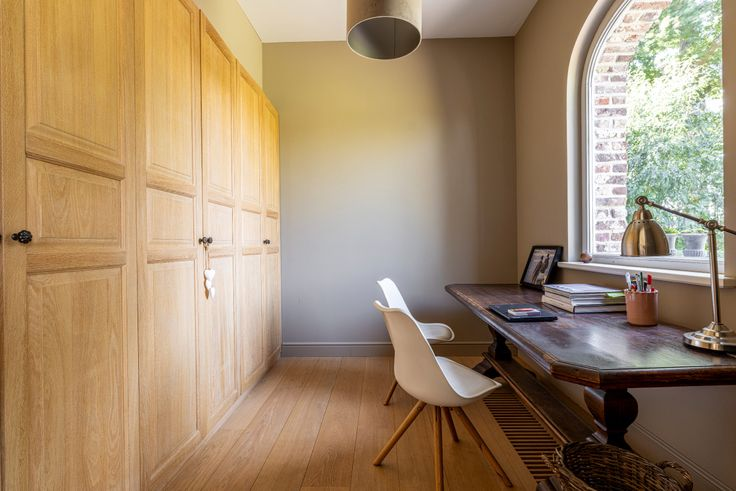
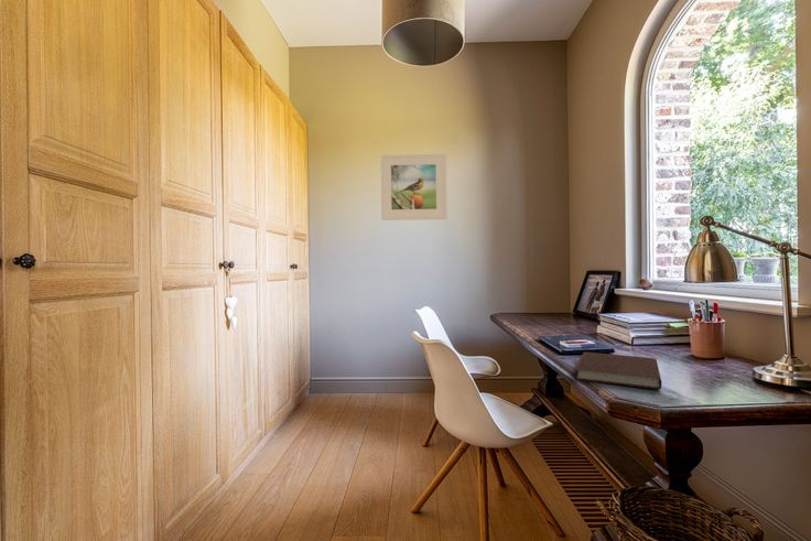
+ notebook [573,351,662,390]
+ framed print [380,153,447,221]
